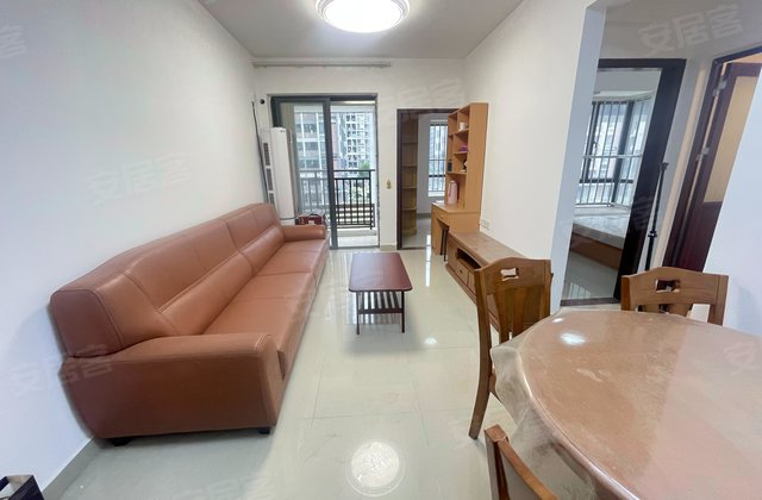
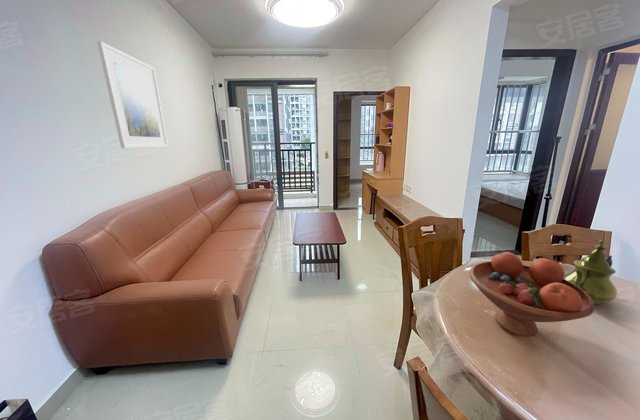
+ teapot [564,239,618,305]
+ fruit bowl [468,251,596,337]
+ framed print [96,40,169,149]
